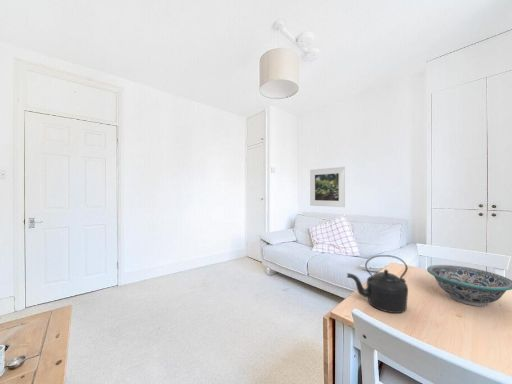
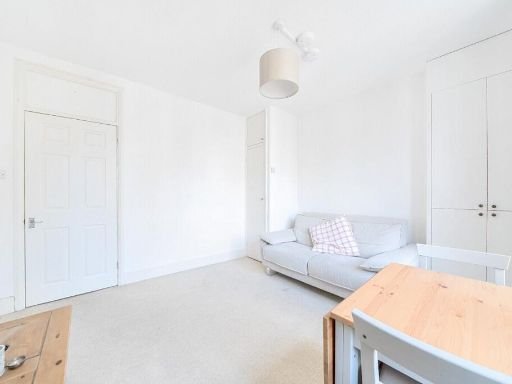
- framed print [309,166,346,208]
- kettle [346,254,409,314]
- decorative bowl [426,264,512,307]
